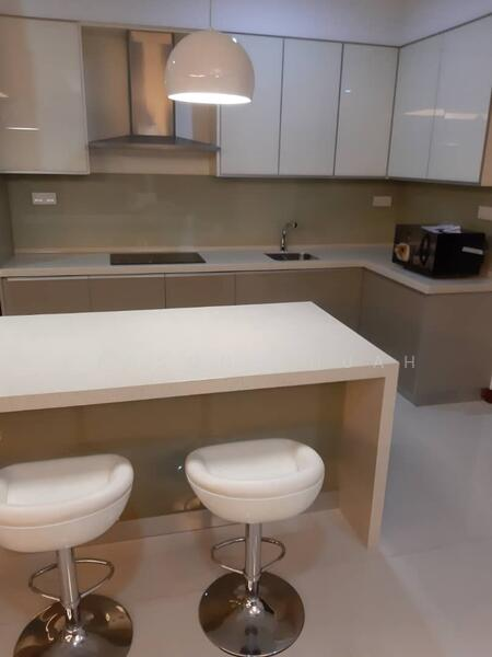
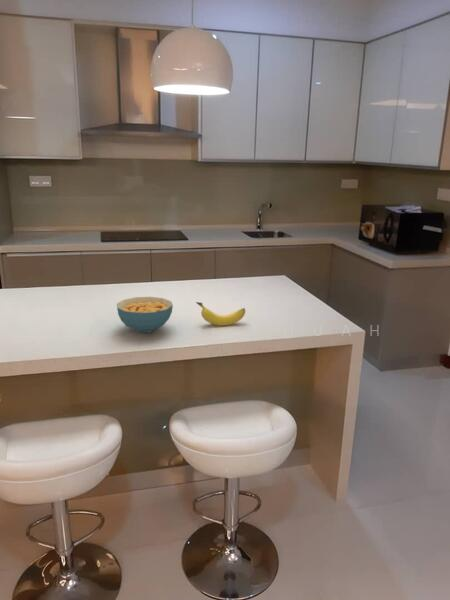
+ cereal bowl [116,296,174,334]
+ banana [195,301,246,327]
